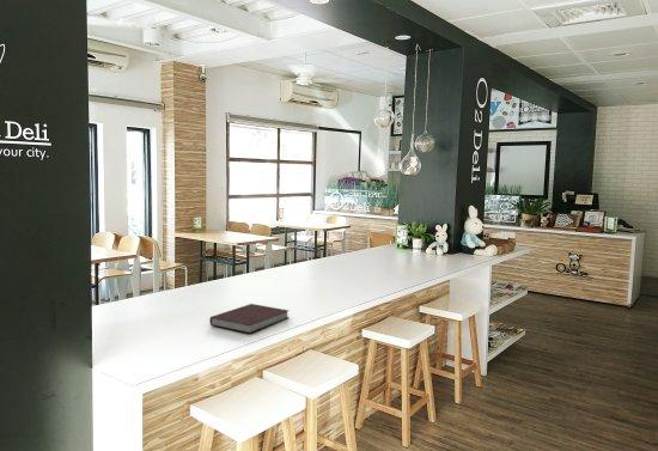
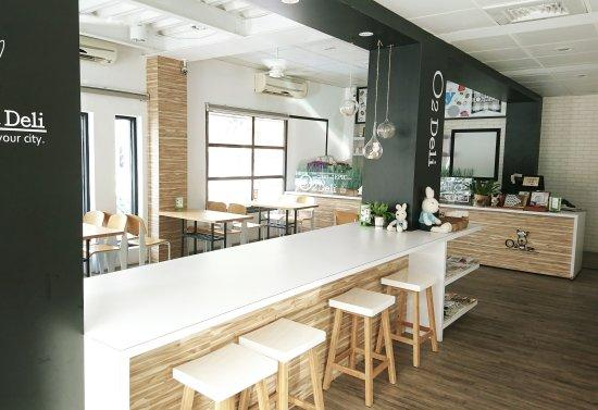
- notebook [208,303,291,335]
